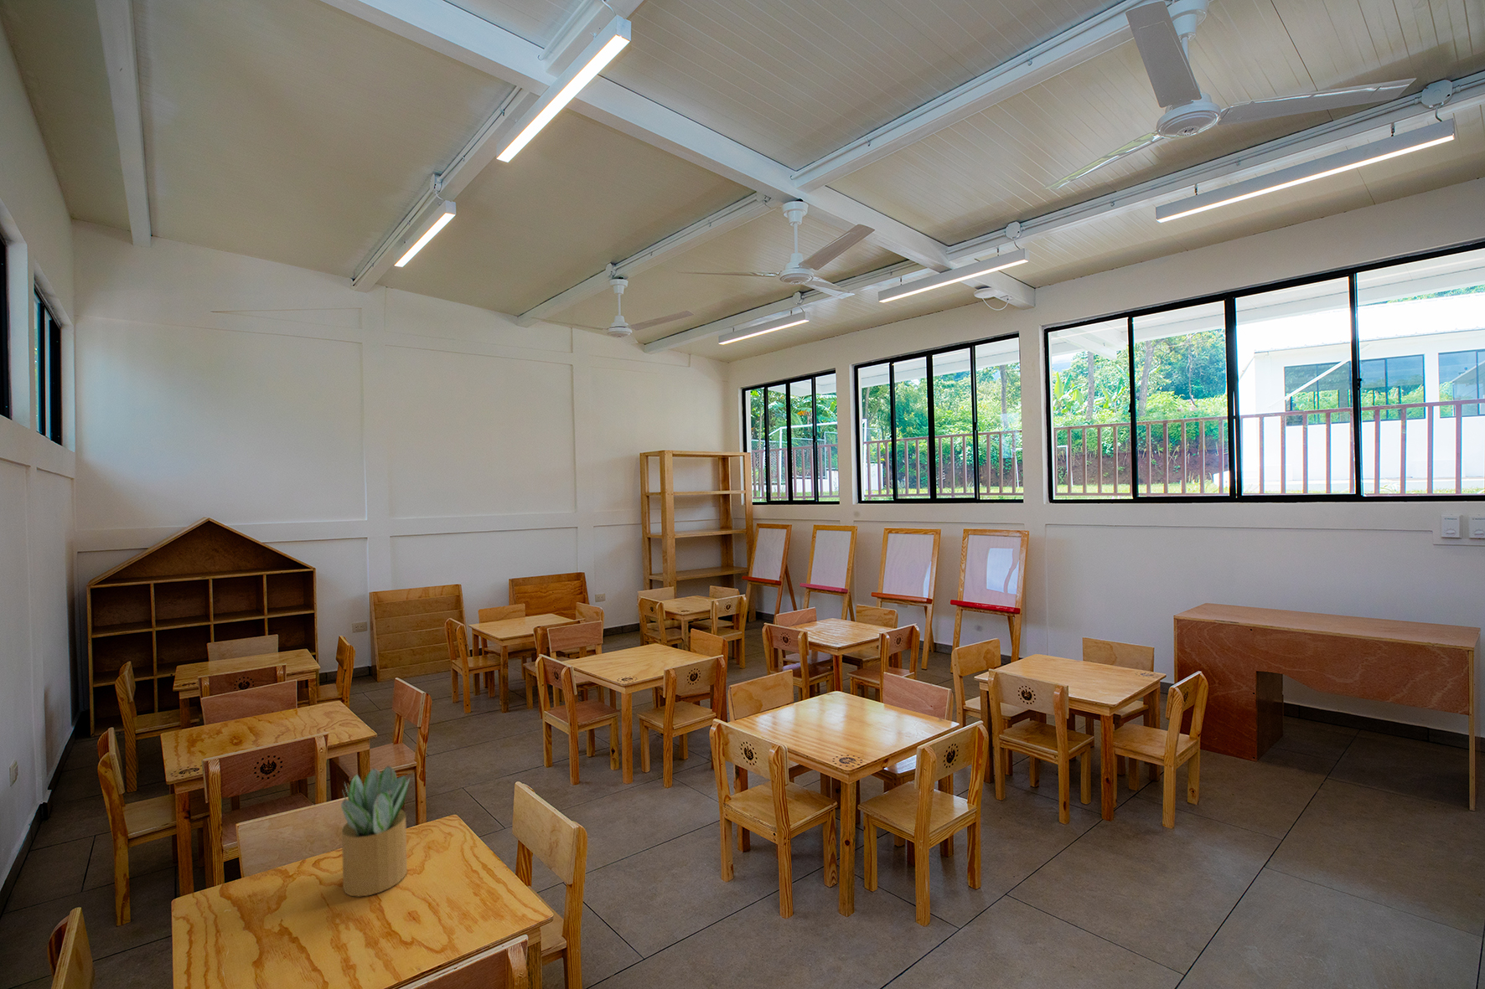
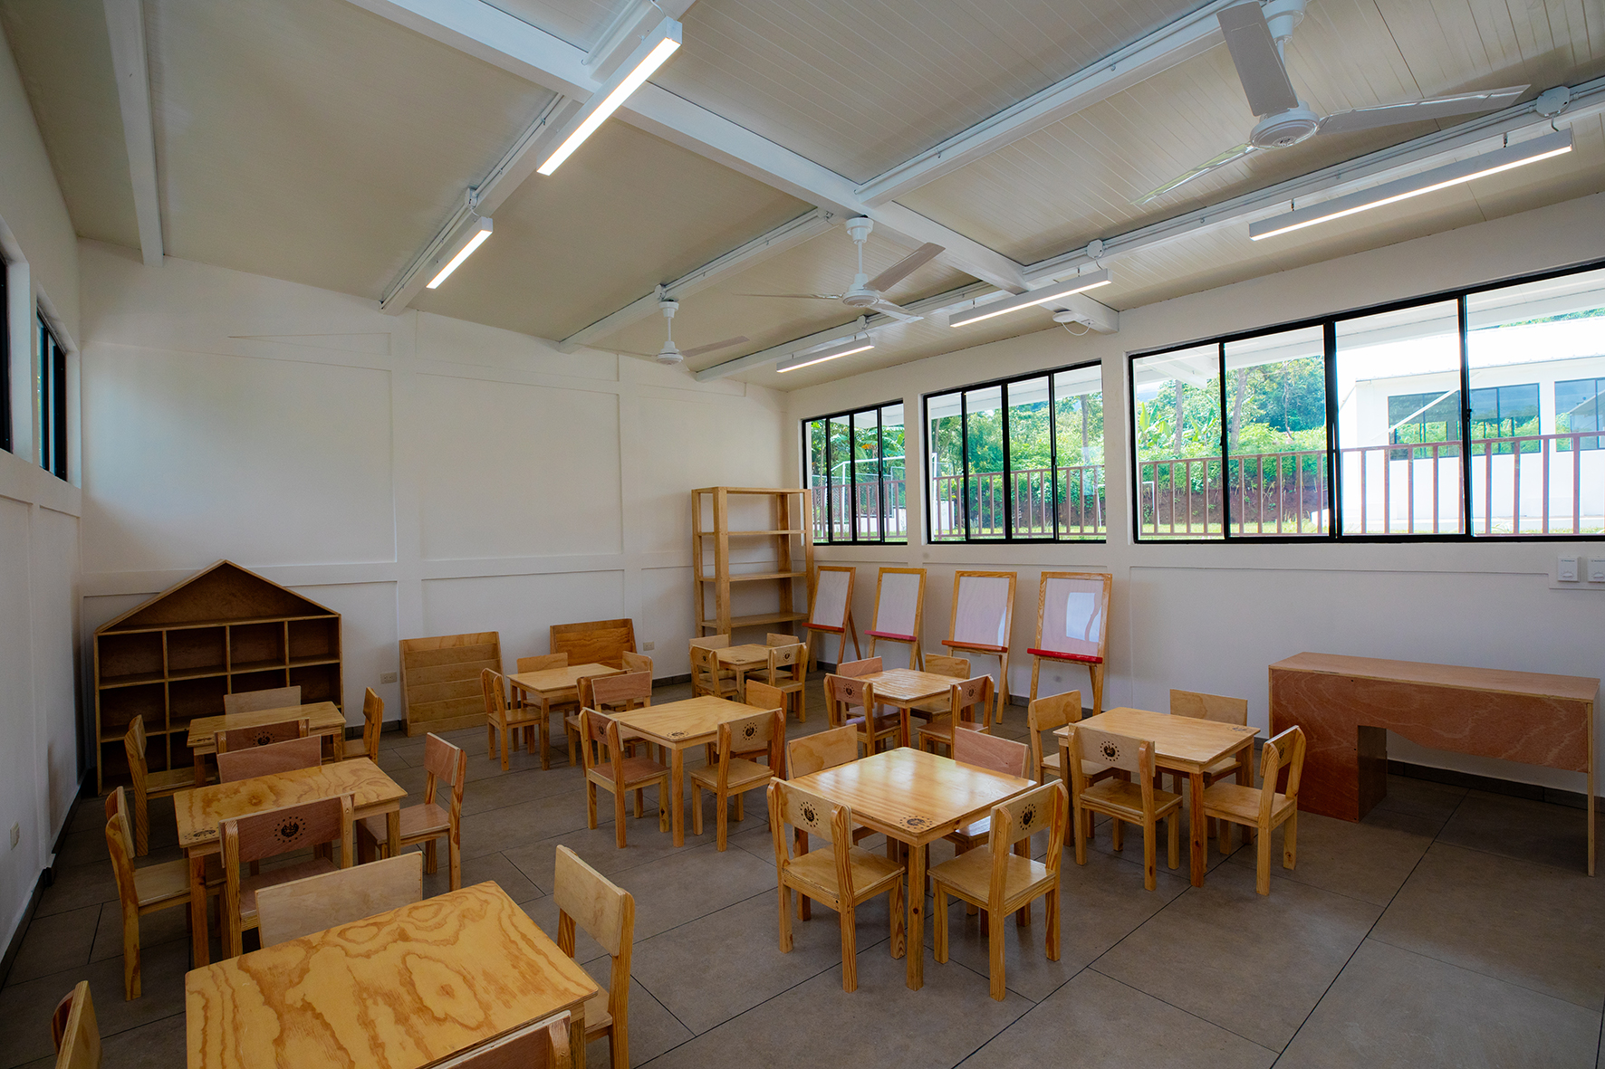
- potted plant [340,765,411,897]
